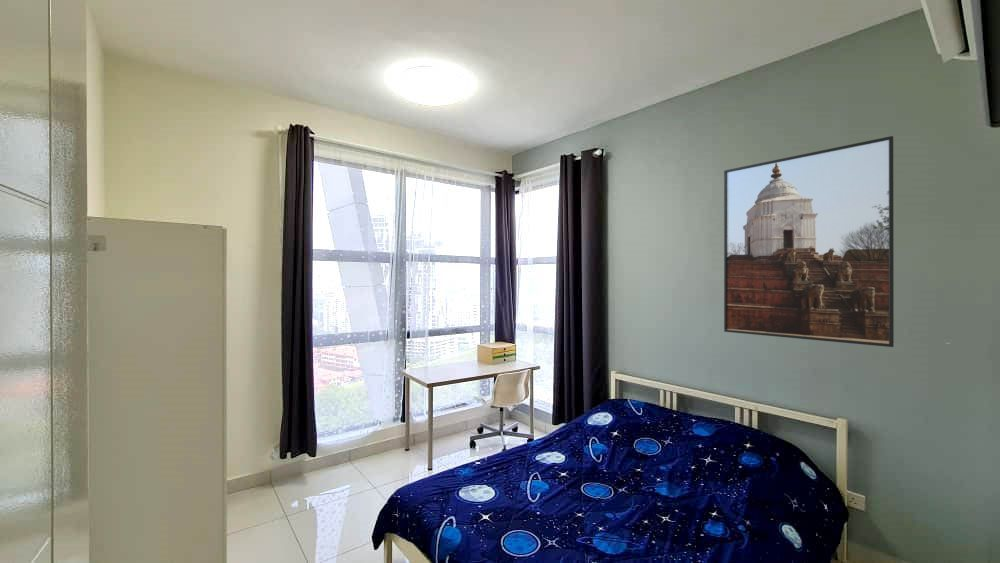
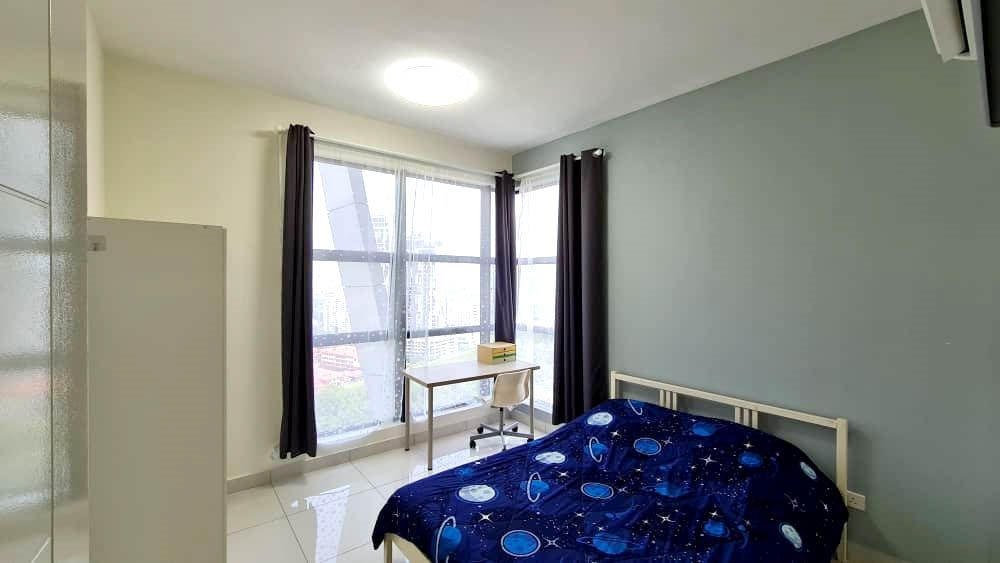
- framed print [723,135,895,348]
